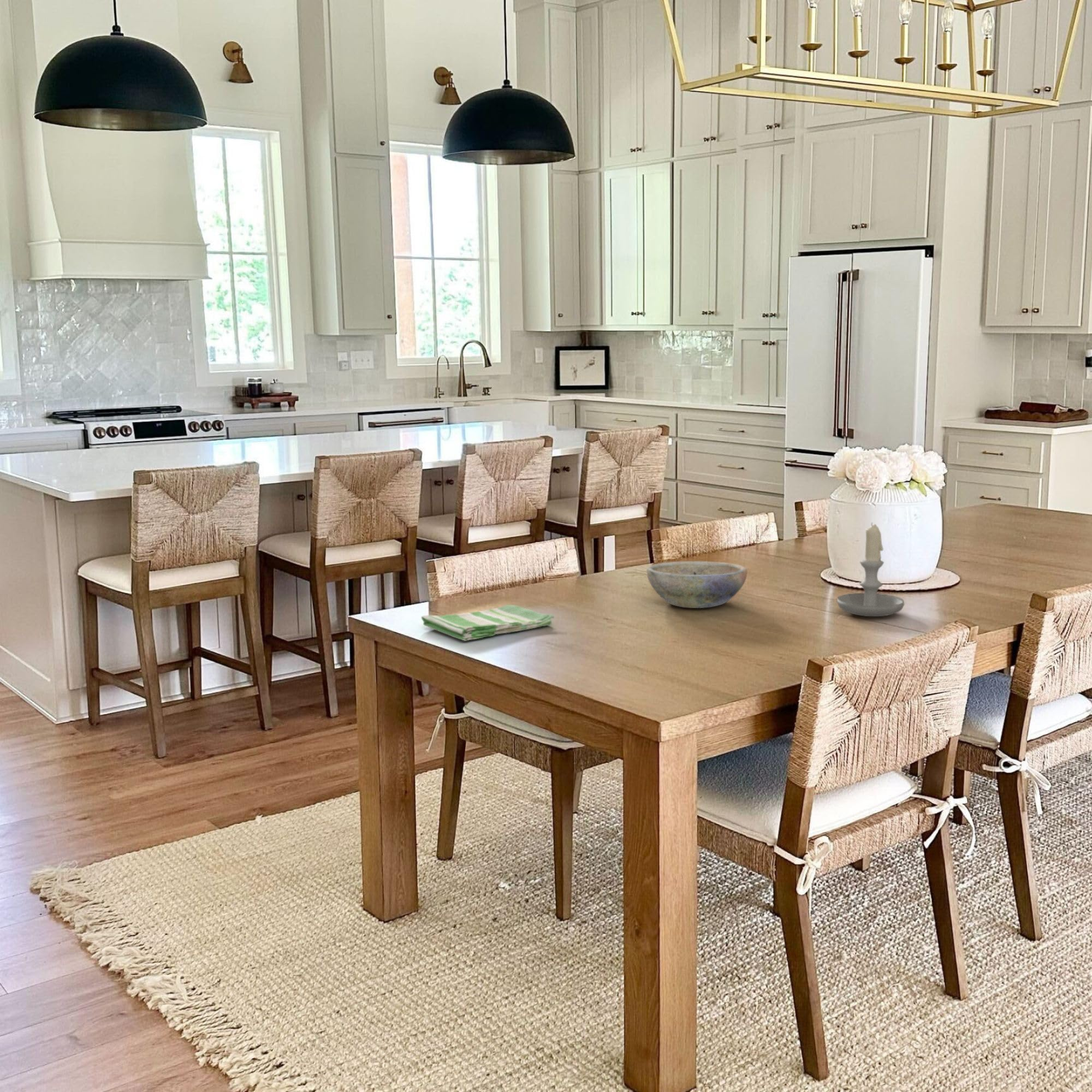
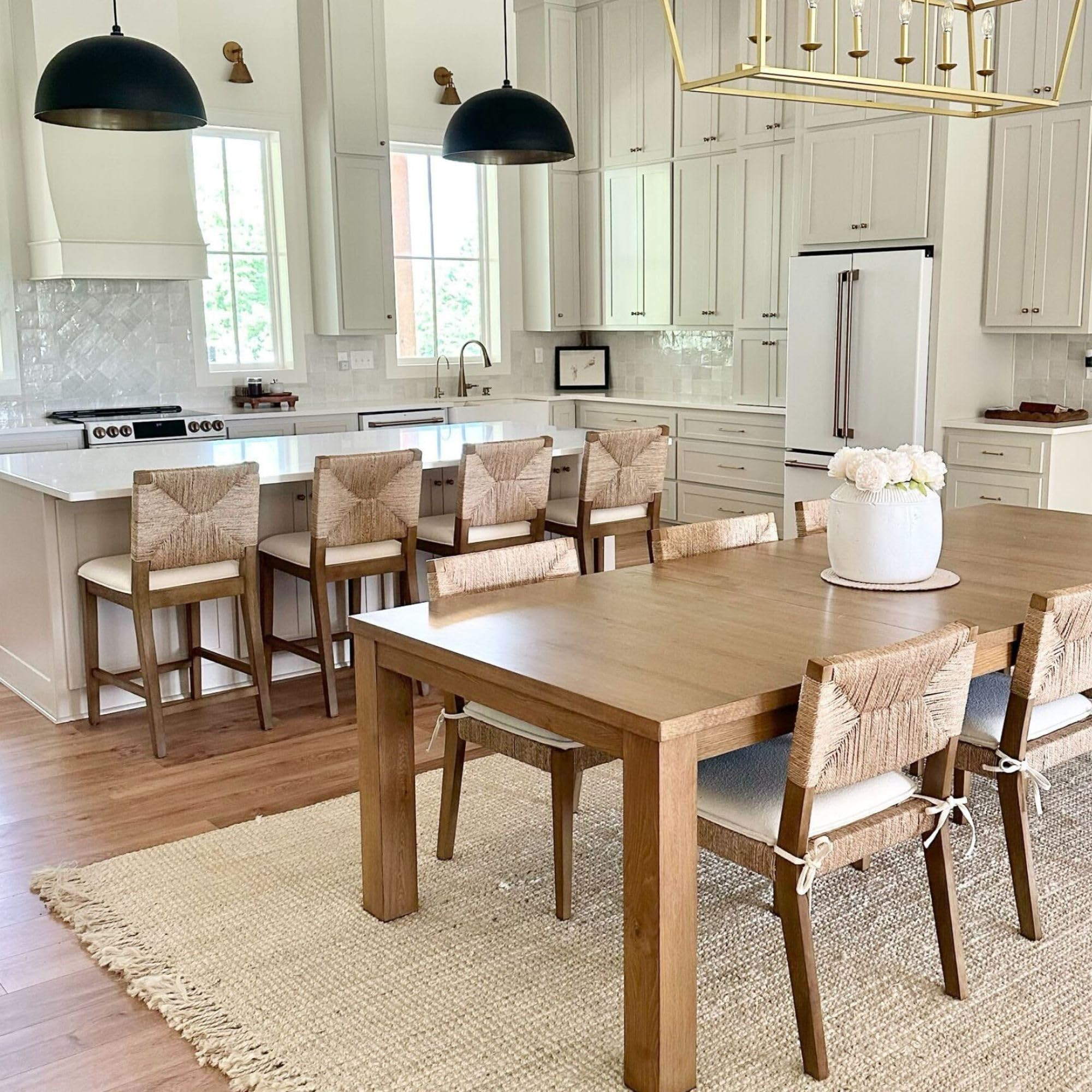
- bowl [646,561,747,609]
- candle [836,522,905,617]
- dish towel [421,604,555,642]
